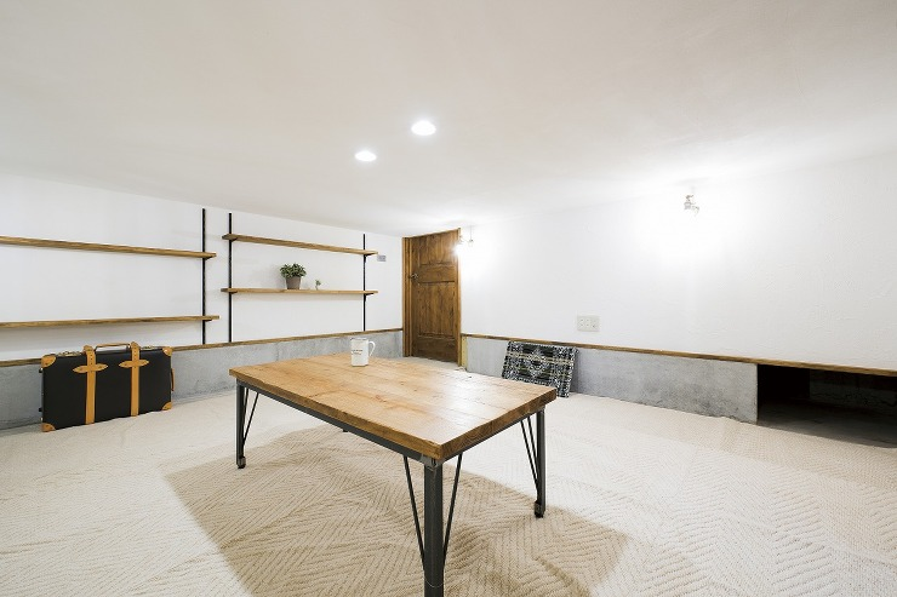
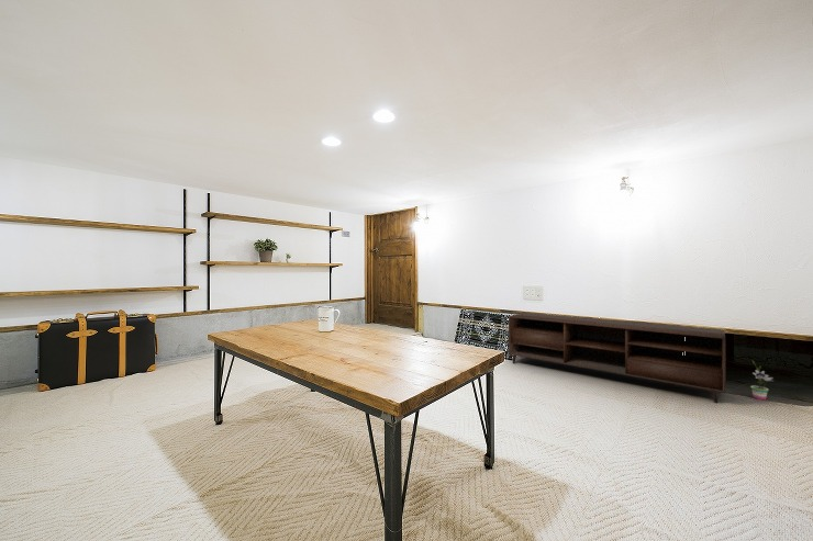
+ media console [508,312,727,404]
+ potted plant [749,359,775,401]
